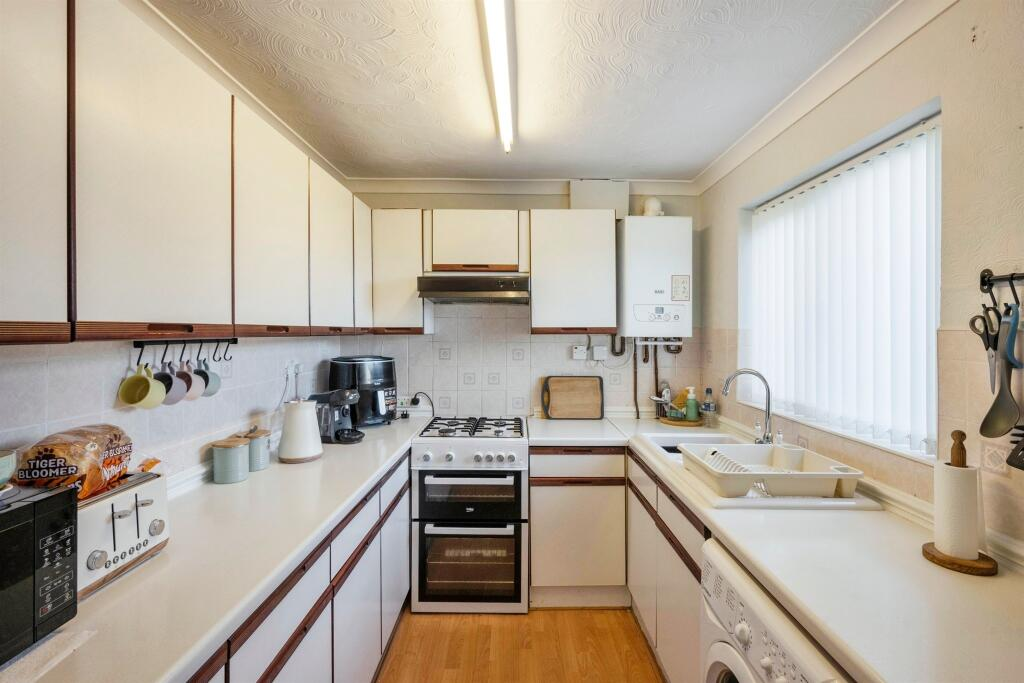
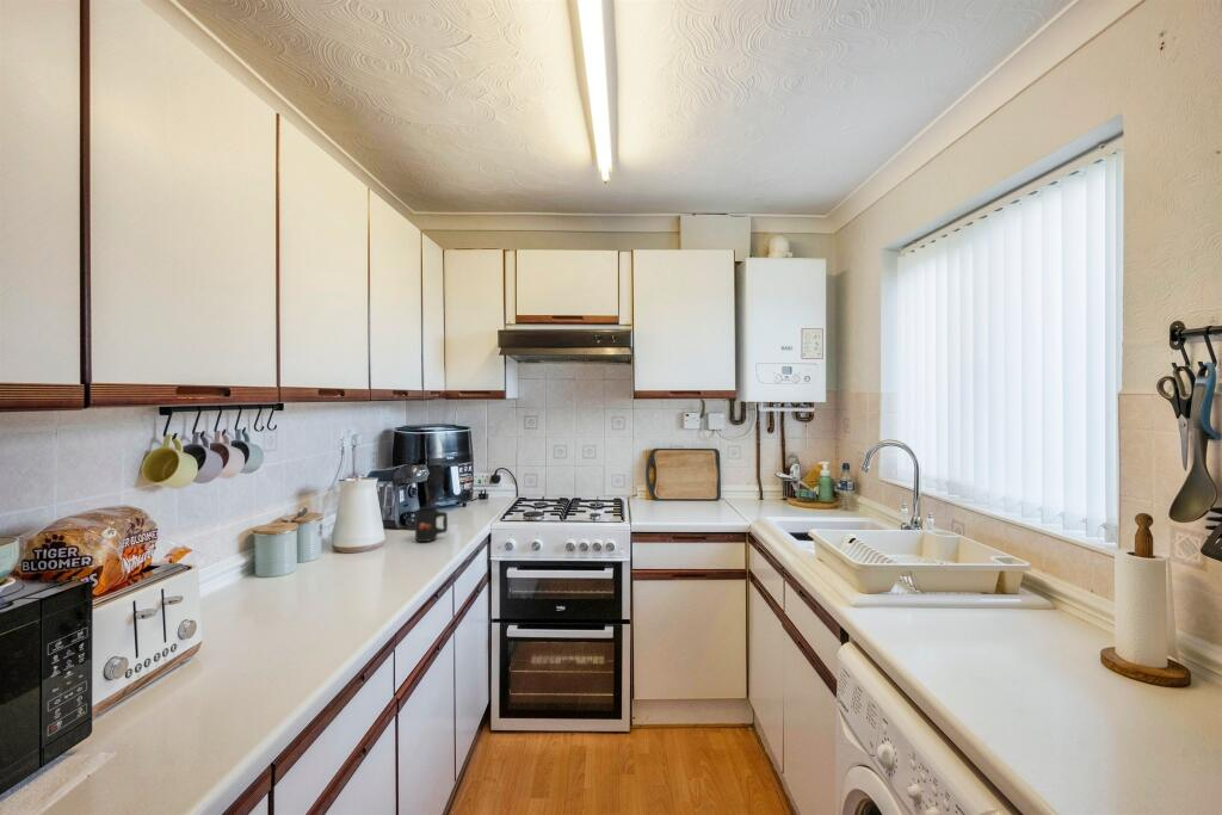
+ mug [414,506,449,543]
